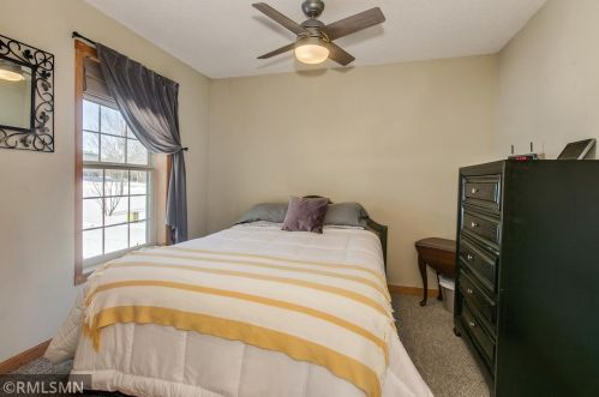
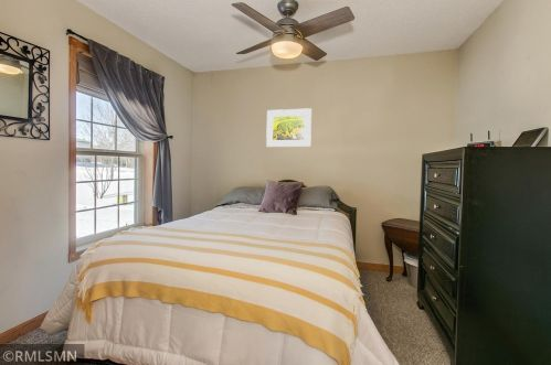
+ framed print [265,107,312,148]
